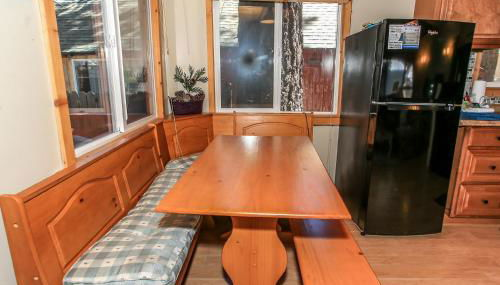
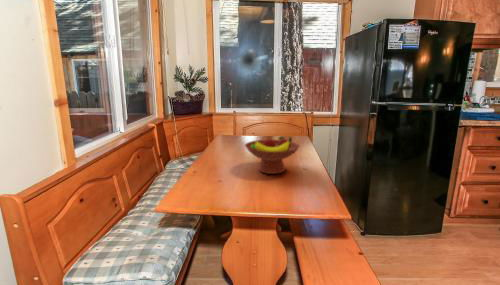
+ fruit bowl [244,136,301,175]
